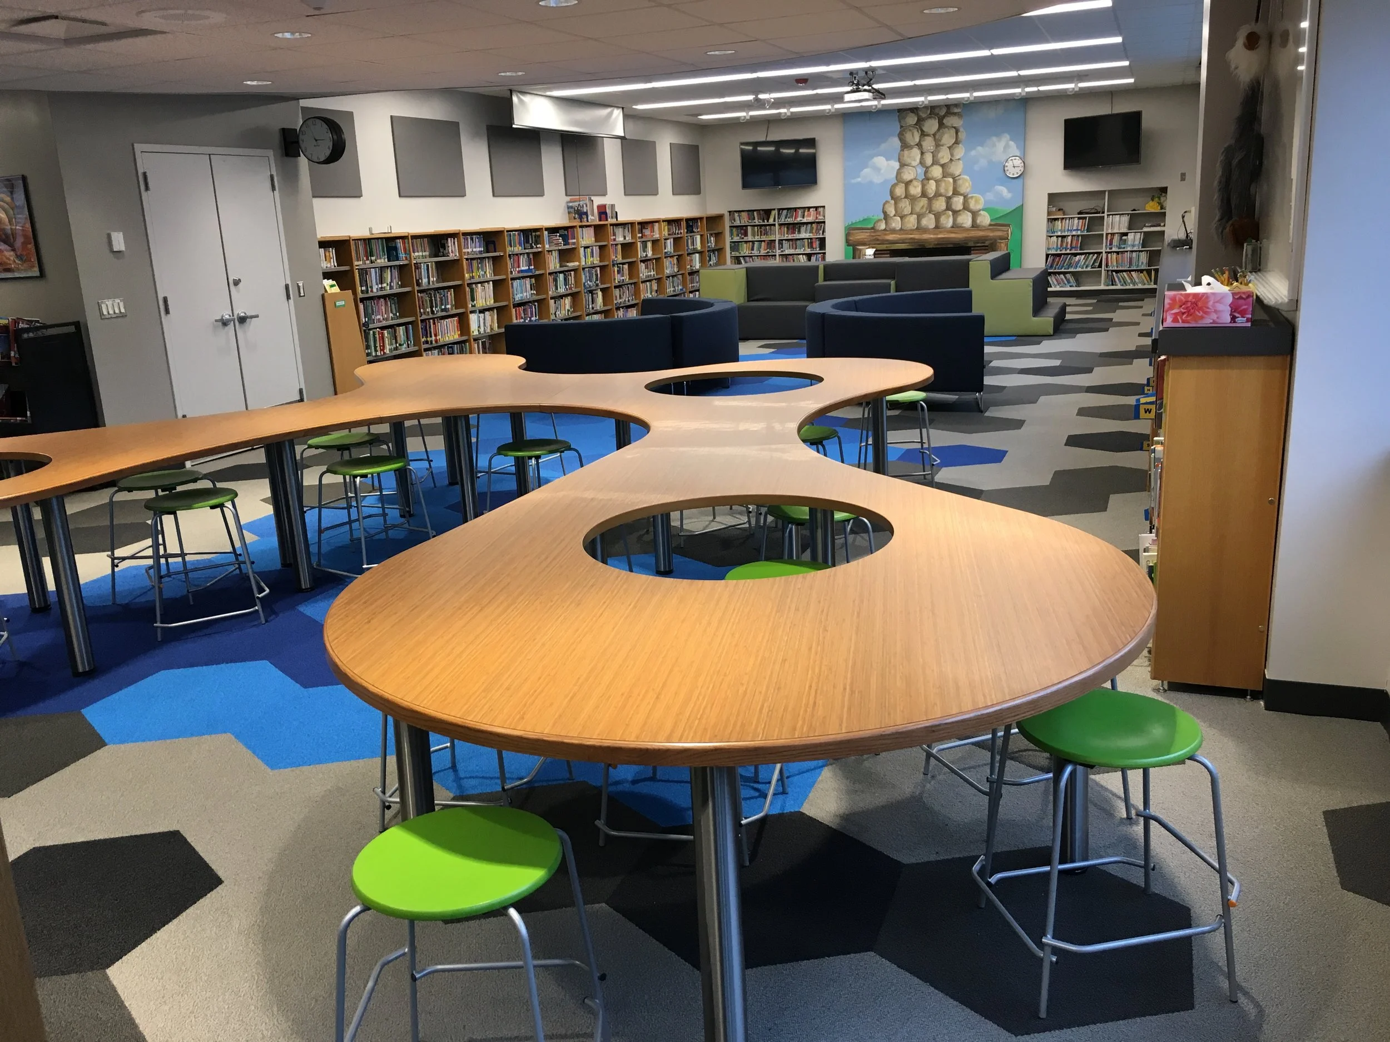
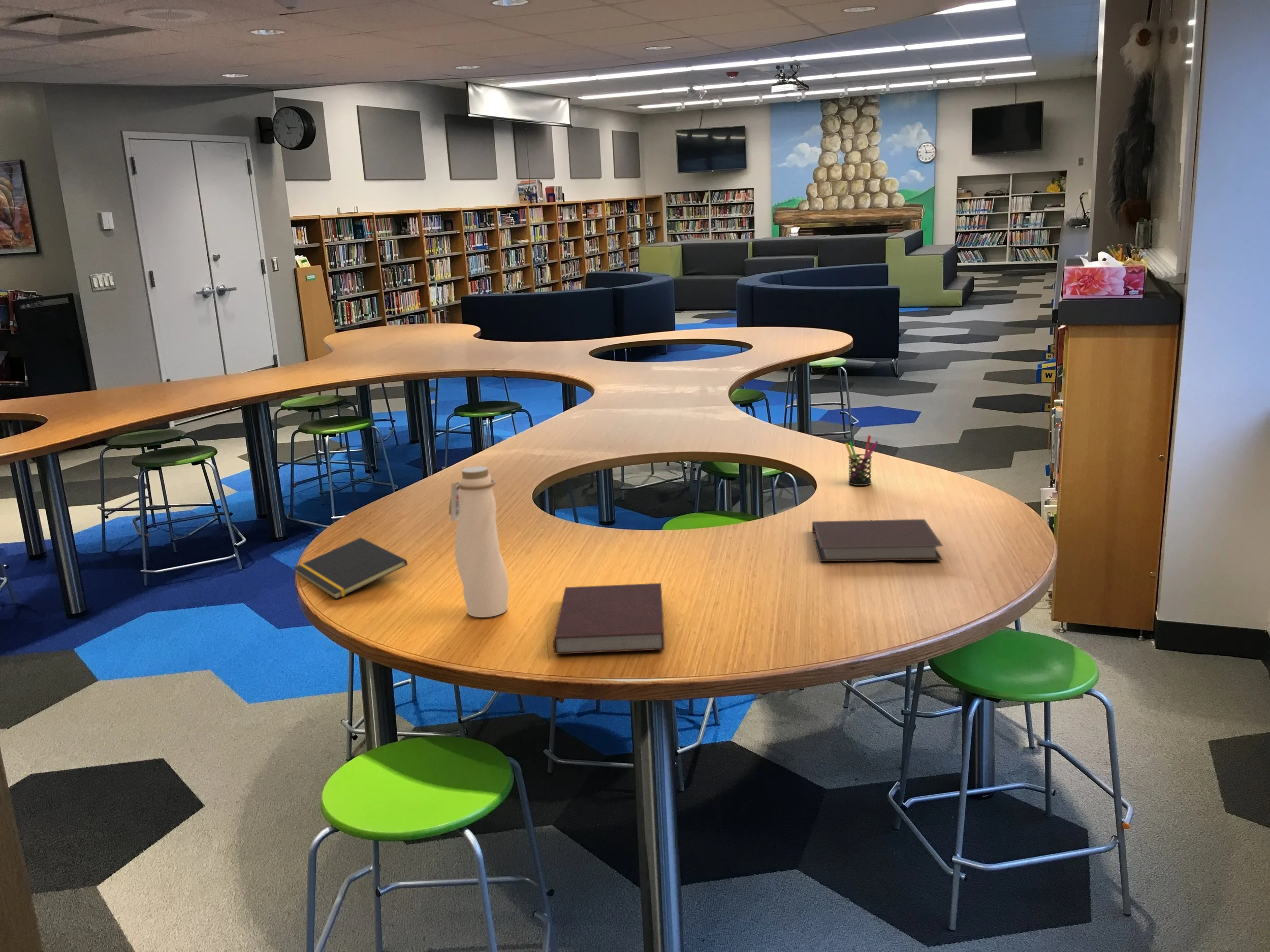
+ notepad [293,537,408,600]
+ pen holder [845,435,879,486]
+ notebook [553,582,665,655]
+ notebook [812,518,943,562]
+ water bottle [449,466,509,618]
